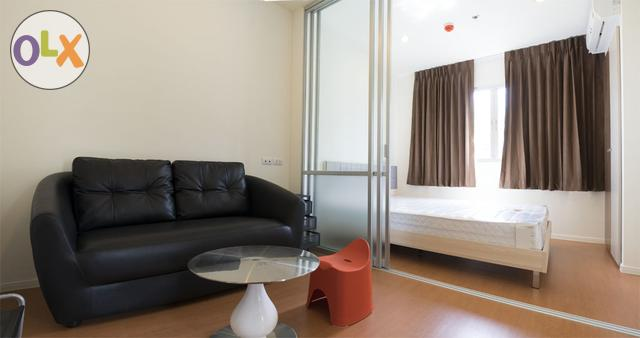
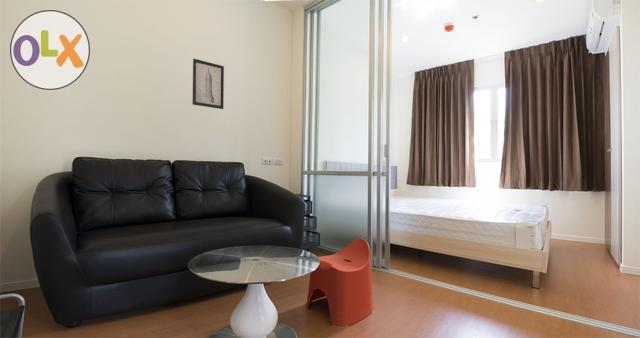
+ wall art [191,57,225,110]
